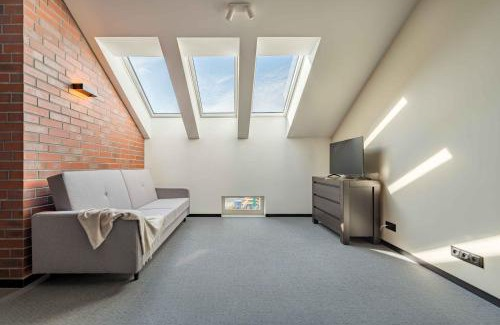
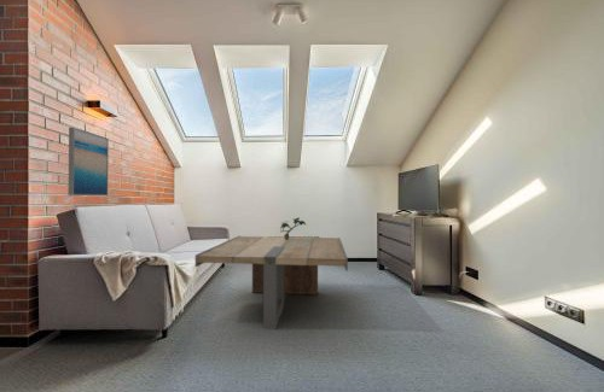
+ potted plant [279,216,307,240]
+ coffee table [194,235,349,330]
+ wall art [68,127,110,197]
